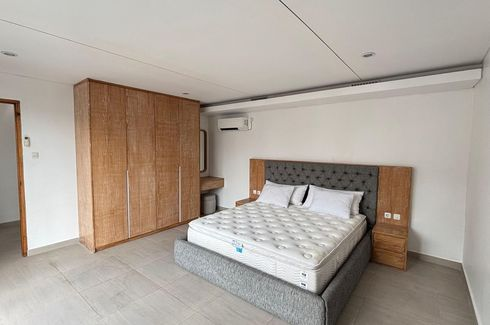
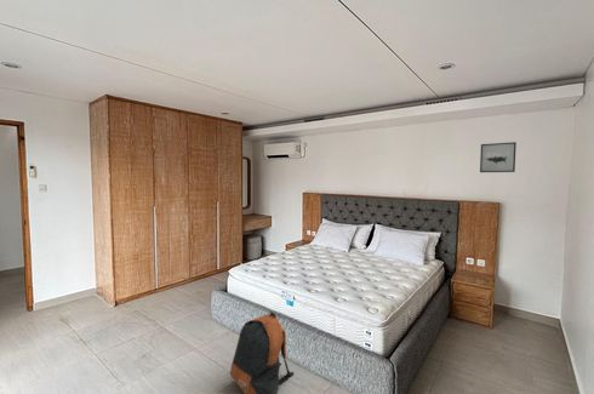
+ backpack [229,312,296,394]
+ wall art [479,141,518,173]
